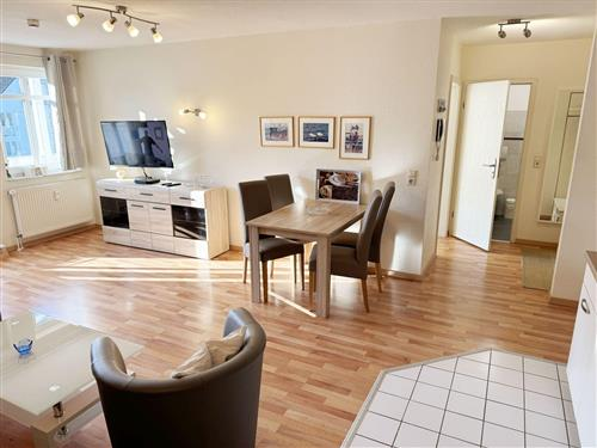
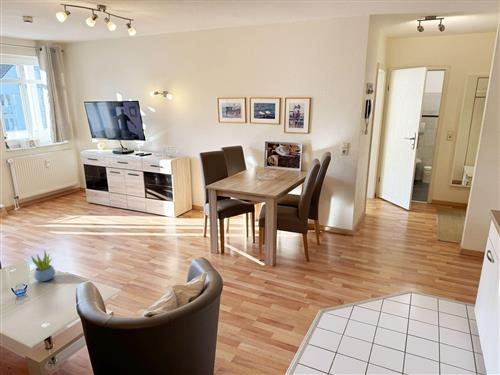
+ succulent plant [30,248,56,282]
